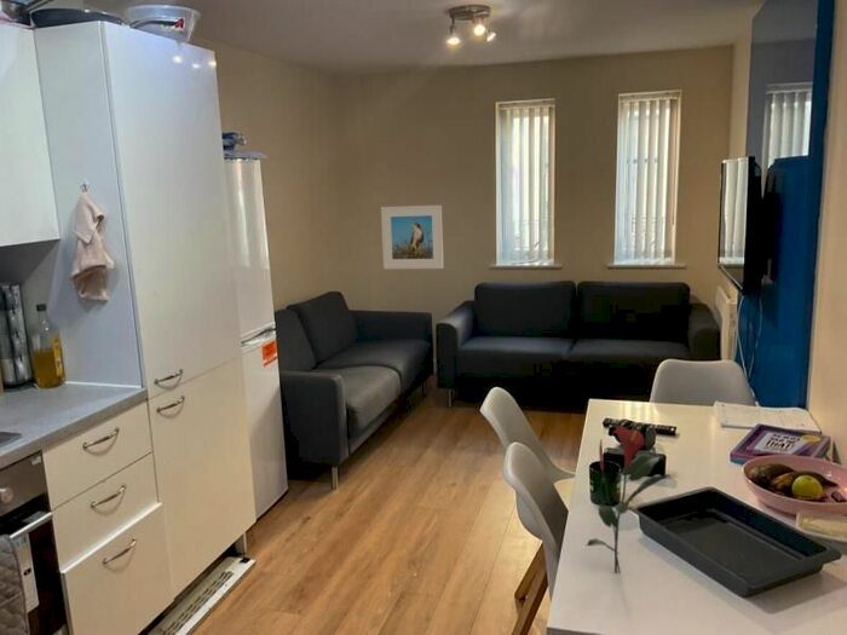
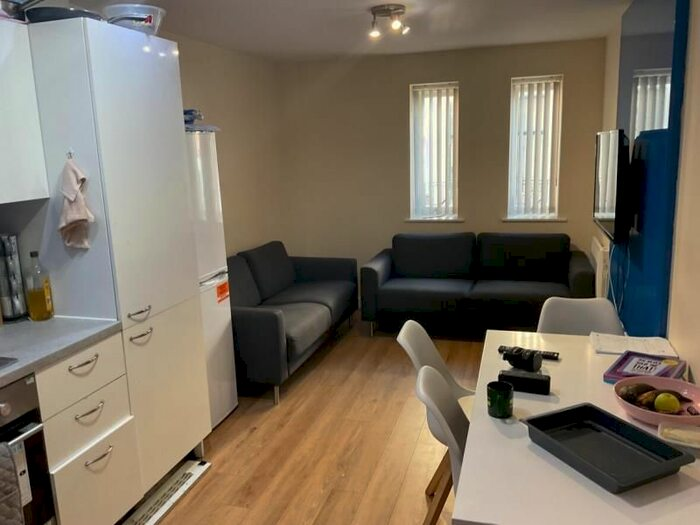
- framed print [380,204,444,270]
- flower [586,426,676,575]
